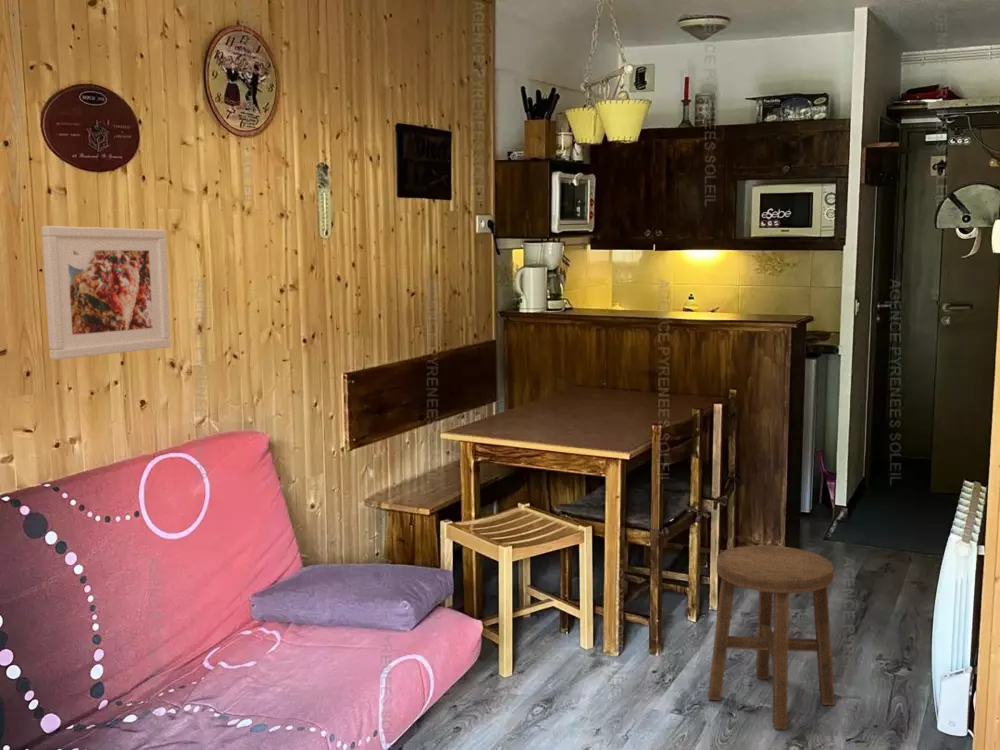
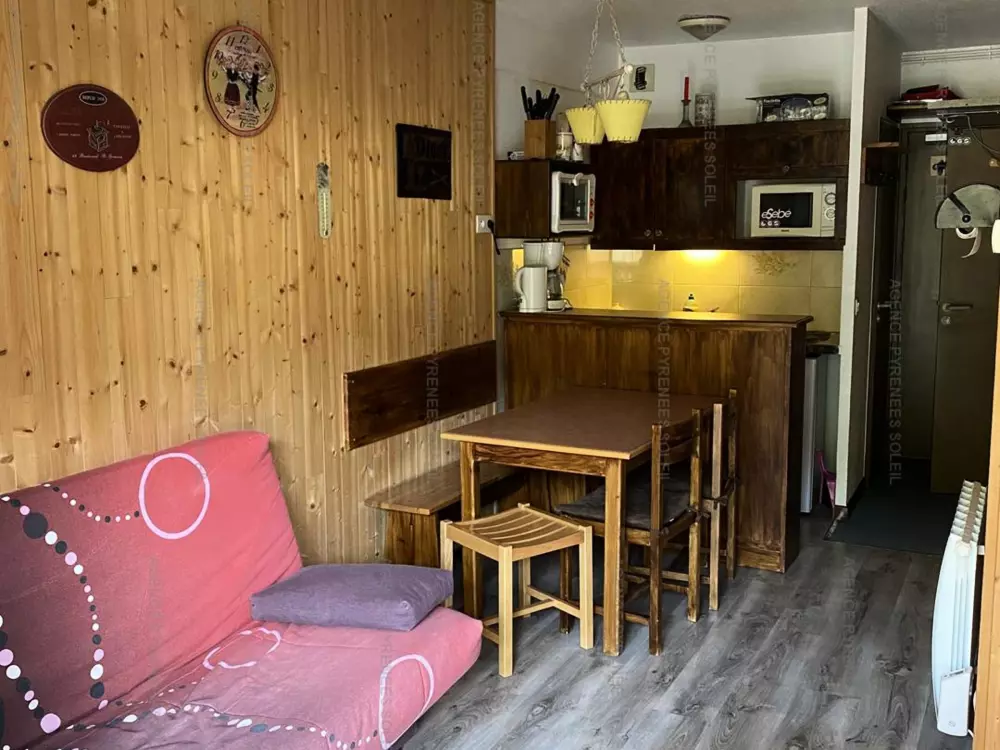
- stool [707,544,836,730]
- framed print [41,225,172,361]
